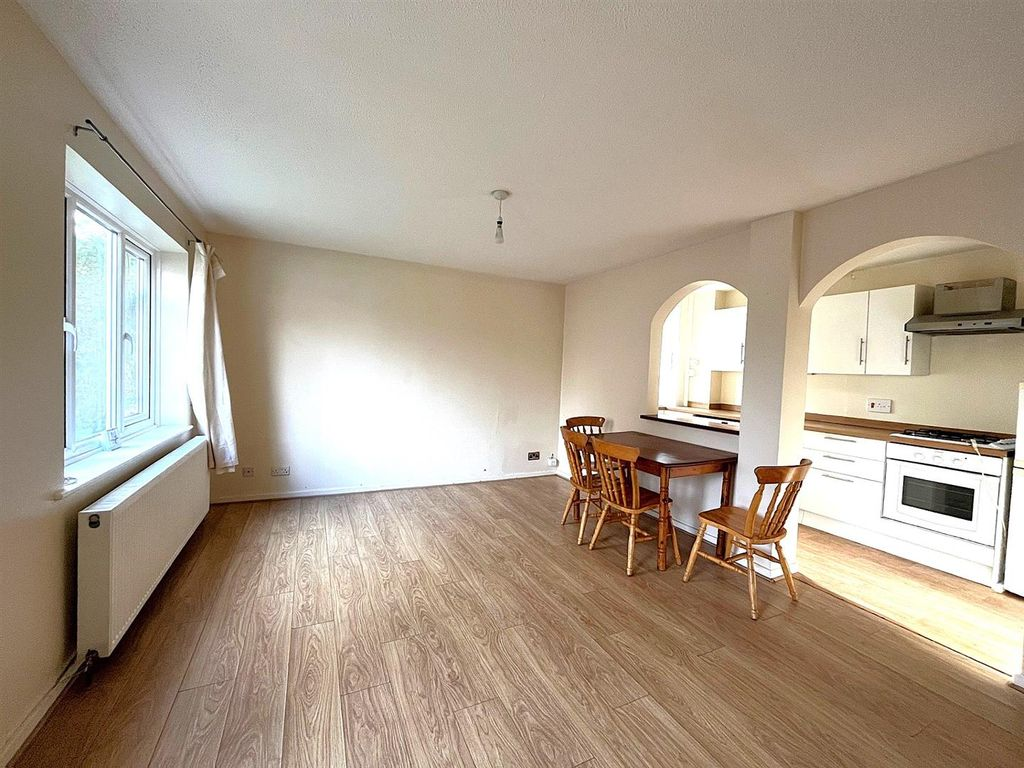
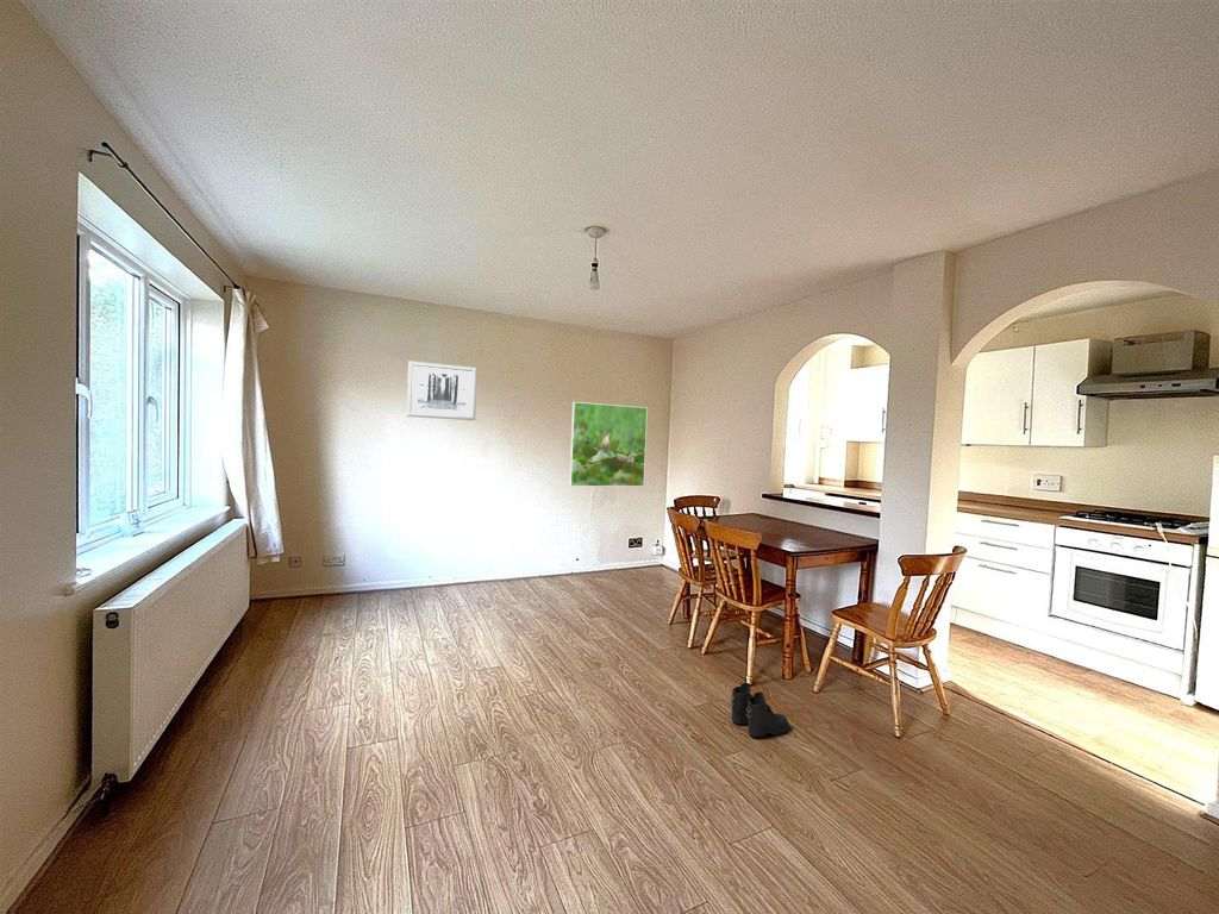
+ wall art [406,359,479,421]
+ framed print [568,401,649,488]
+ boots [729,682,790,738]
